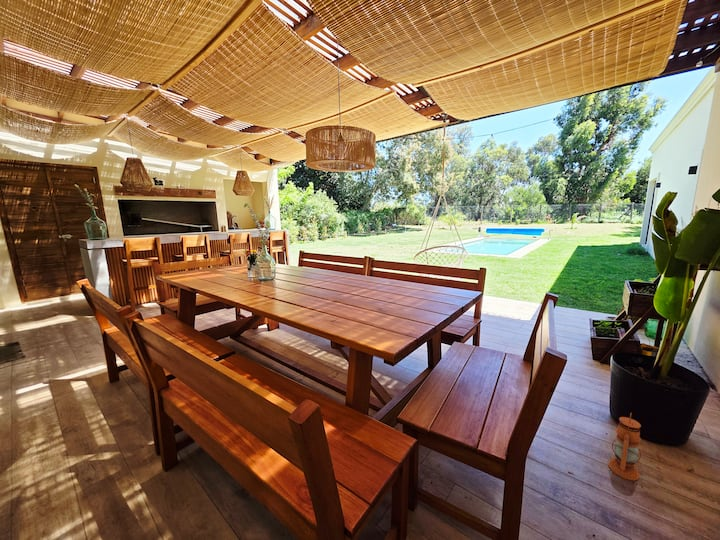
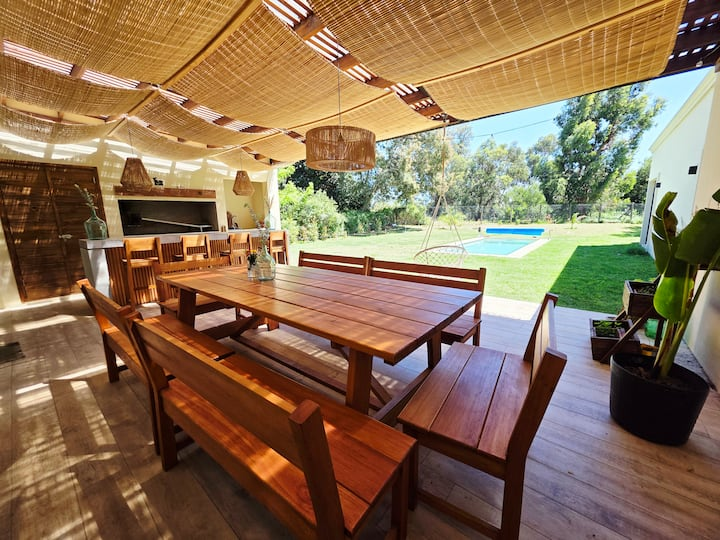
- lantern [607,412,642,481]
